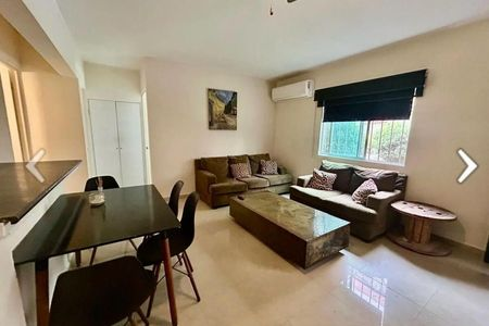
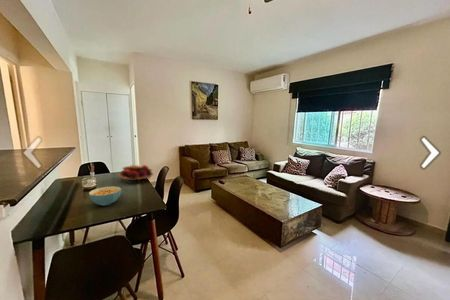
+ cereal bowl [88,185,122,207]
+ fruit basket [116,164,154,184]
